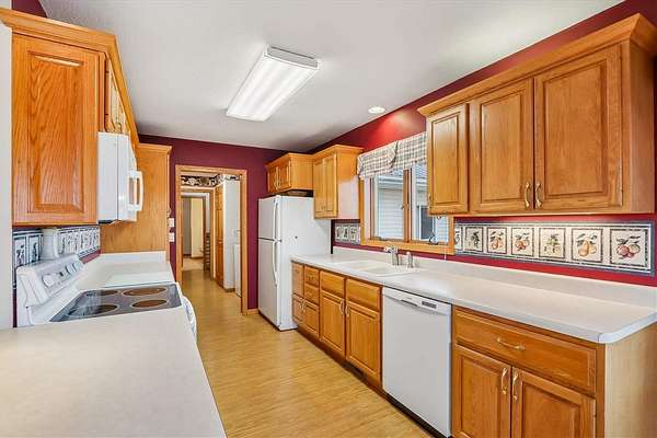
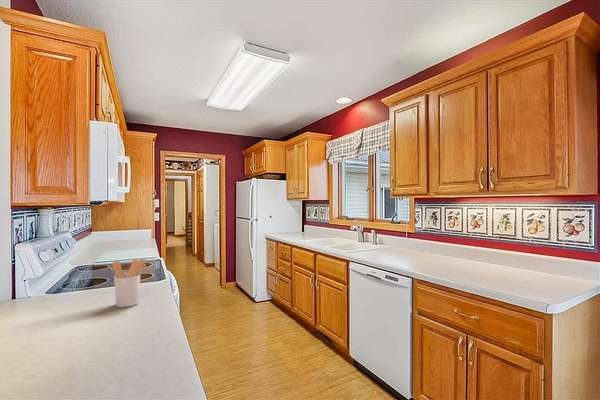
+ utensil holder [111,258,147,308]
